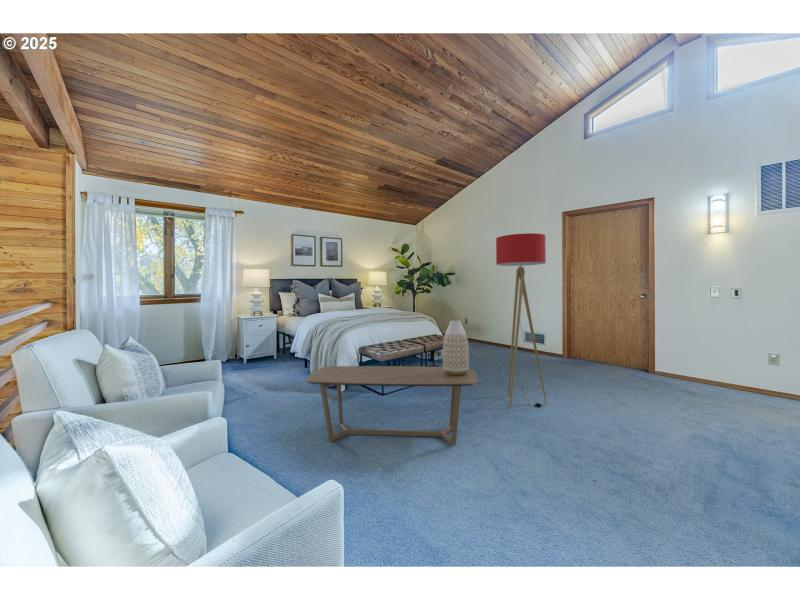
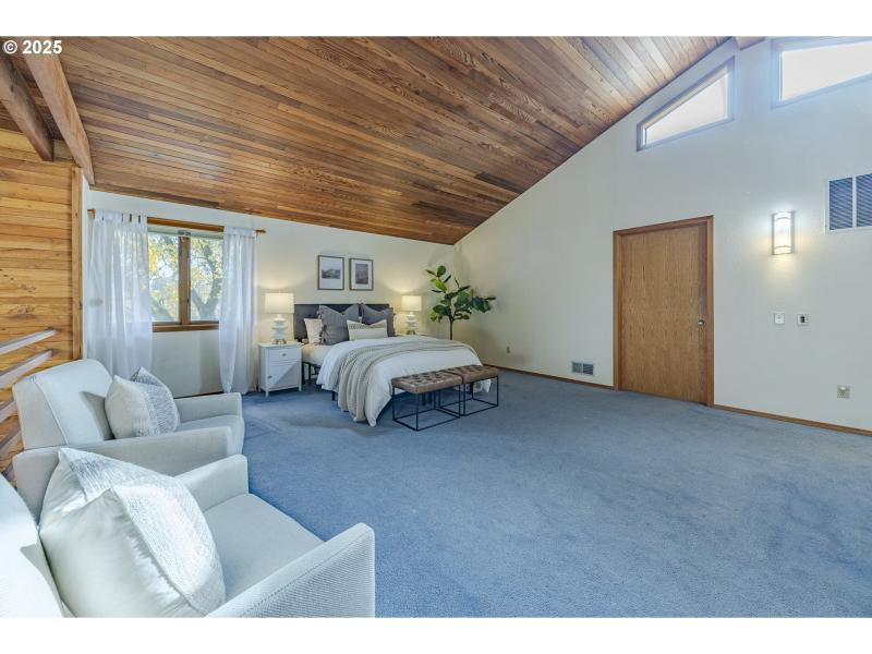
- vase [442,320,470,376]
- coffee table [304,365,479,446]
- floor lamp [495,232,548,409]
